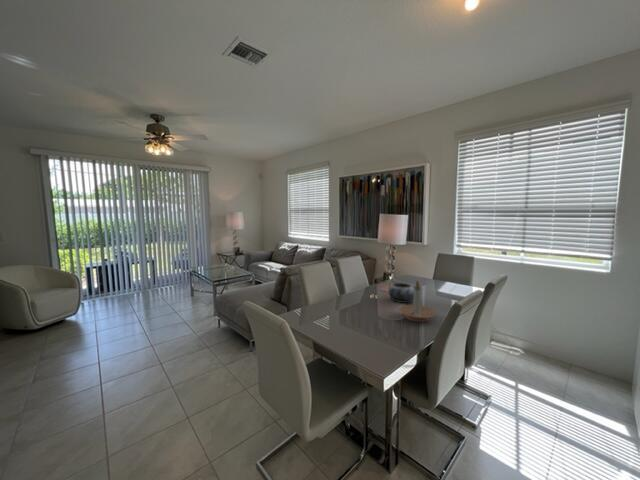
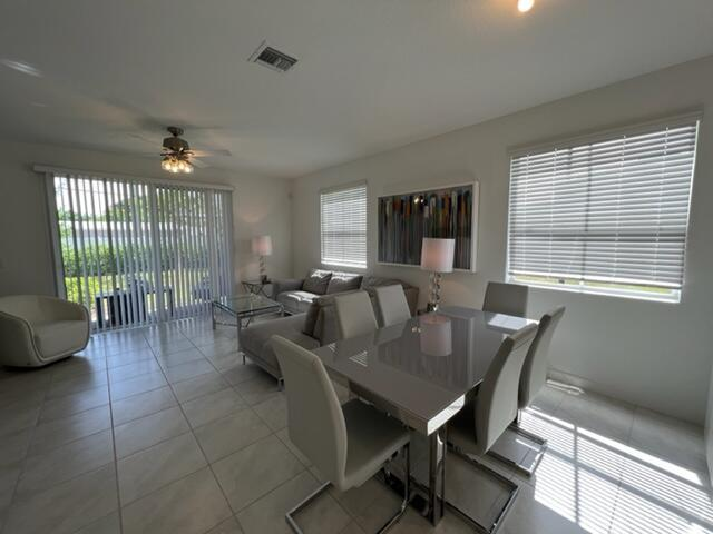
- candle holder [397,279,437,323]
- decorative bowl [388,282,415,304]
